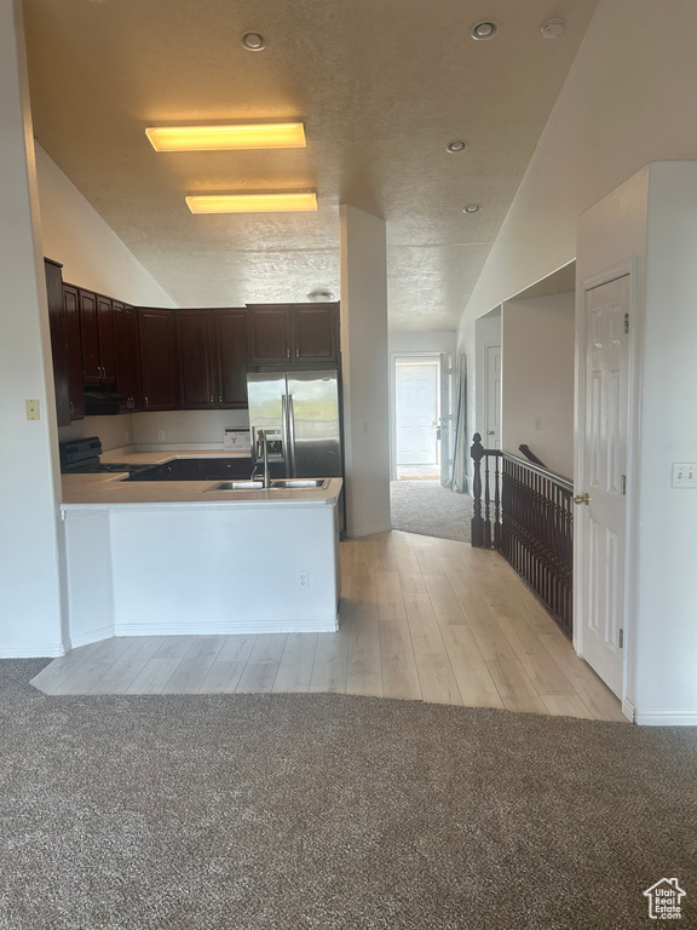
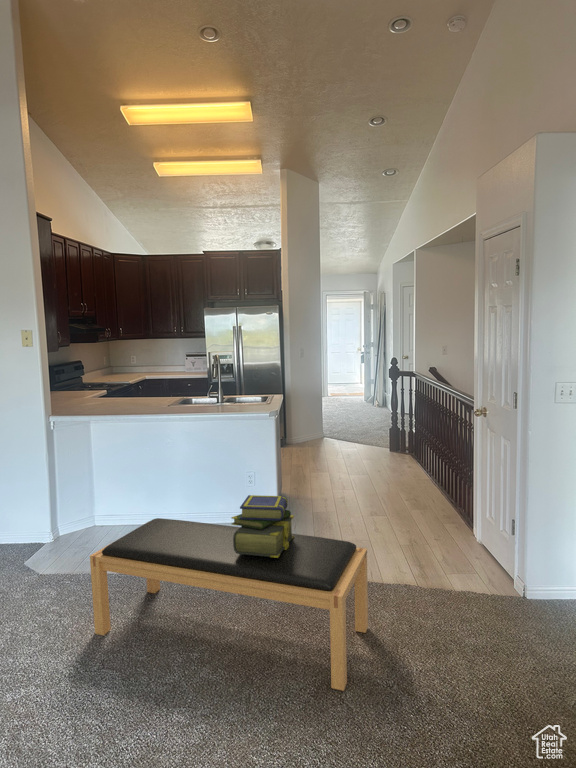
+ bench [89,517,369,692]
+ stack of books [230,494,295,558]
